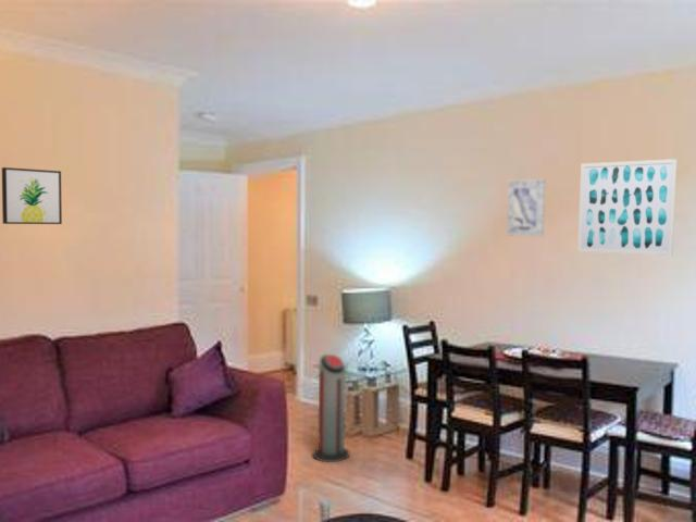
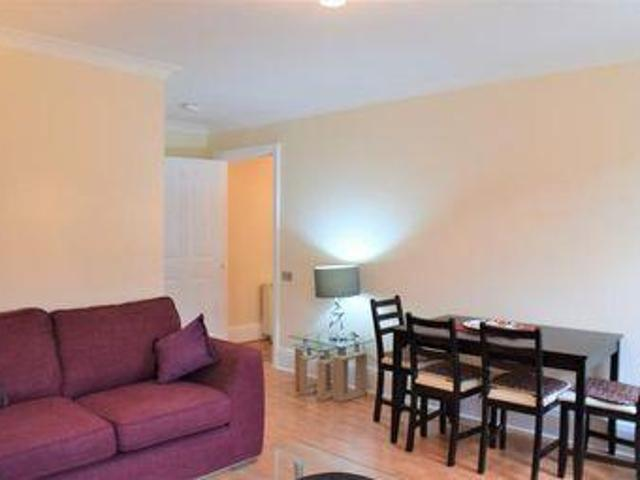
- wall art [506,178,546,237]
- wall art [576,158,679,257]
- air purifier [312,353,350,463]
- wall art [1,166,63,225]
